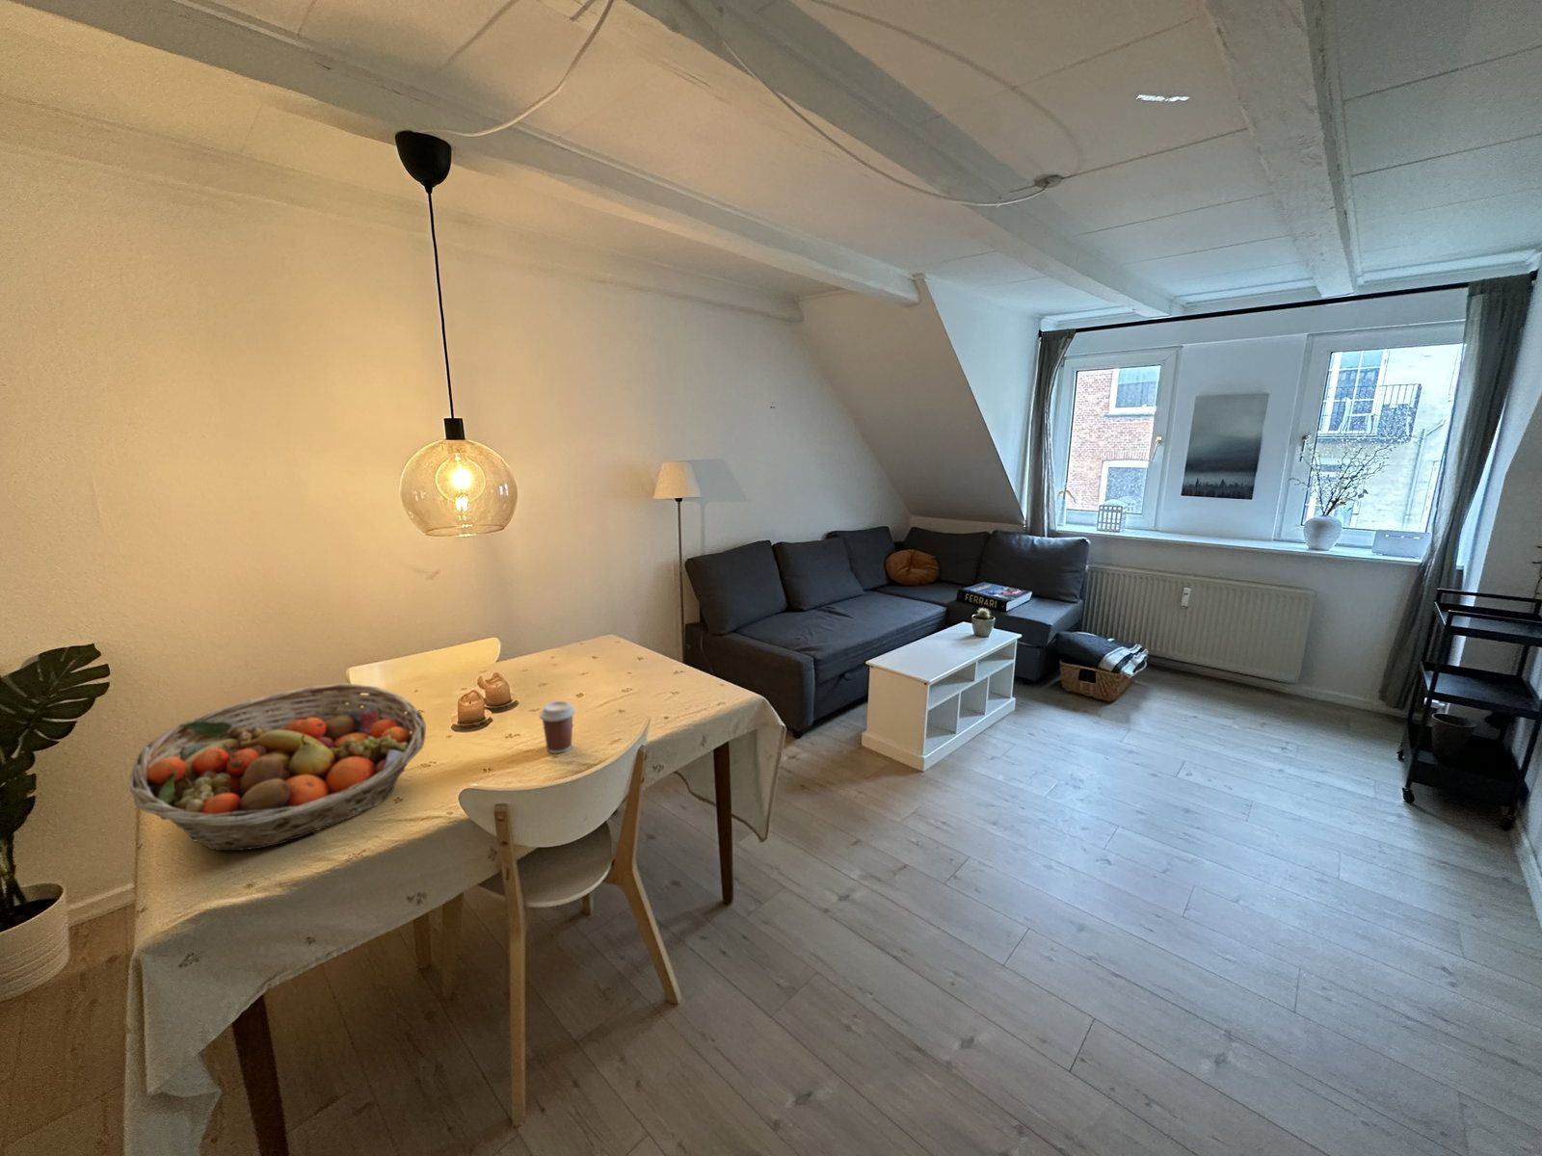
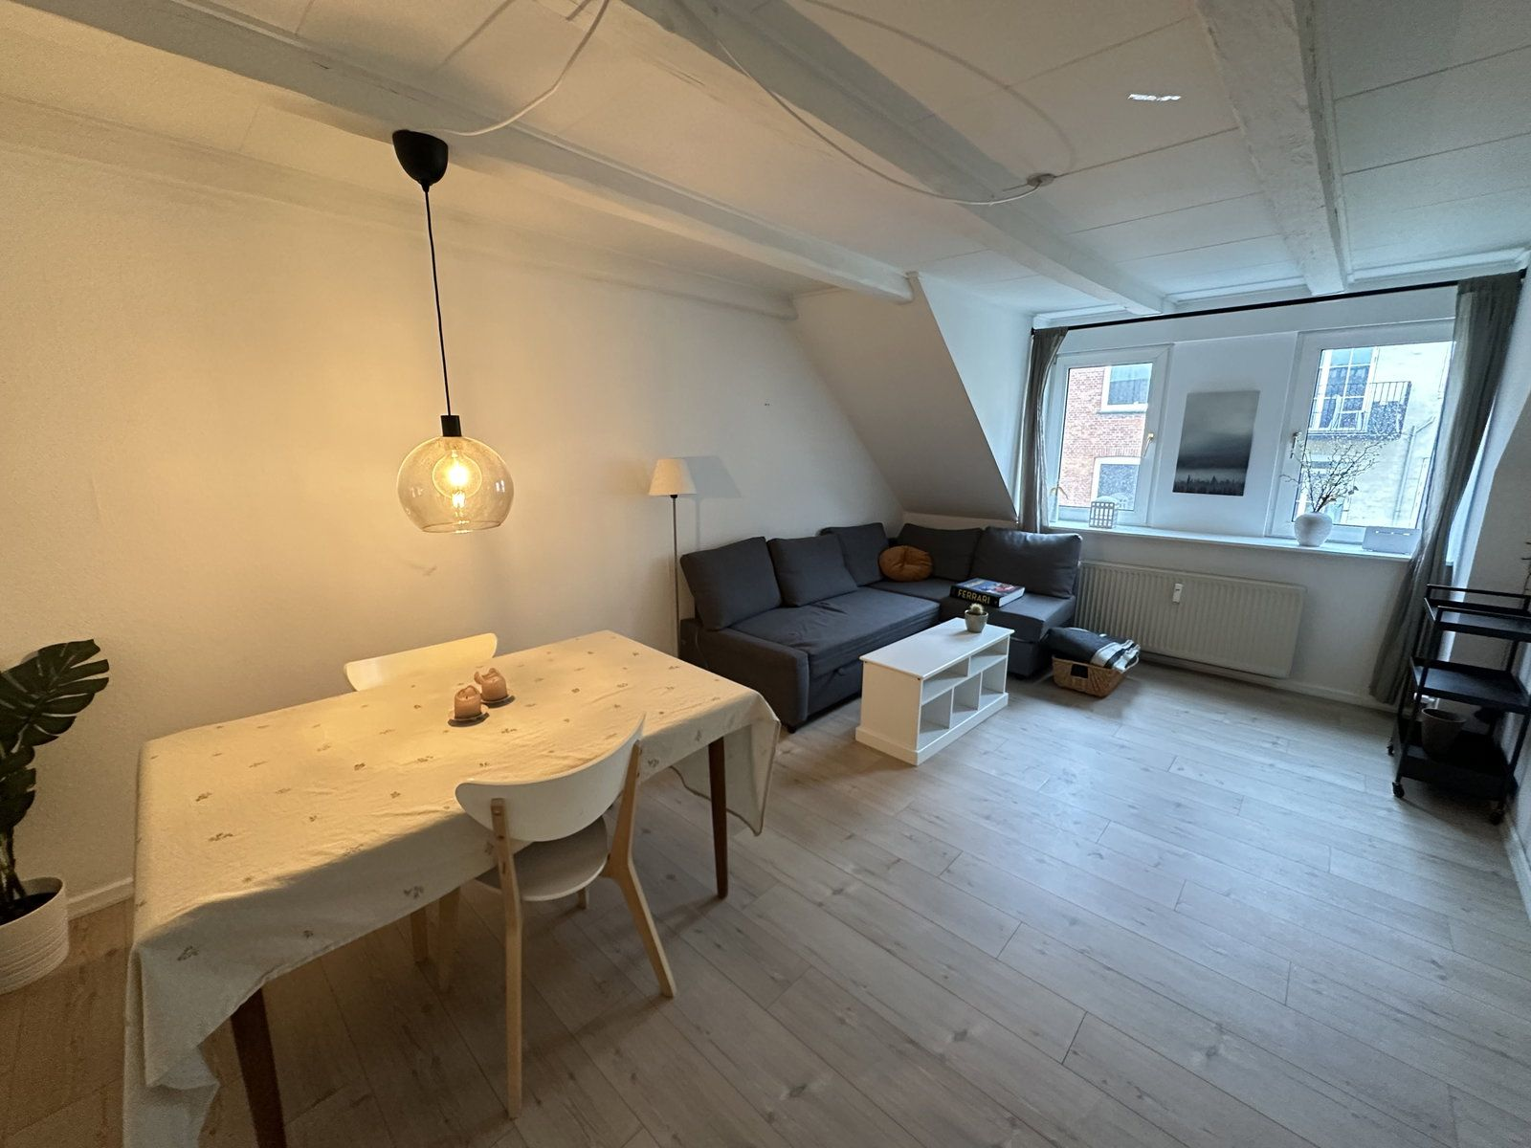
- fruit basket [129,682,427,851]
- coffee cup [538,701,577,754]
